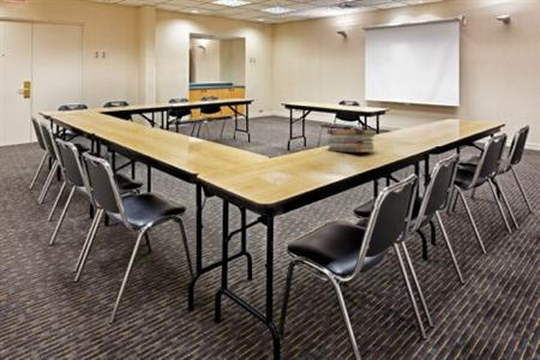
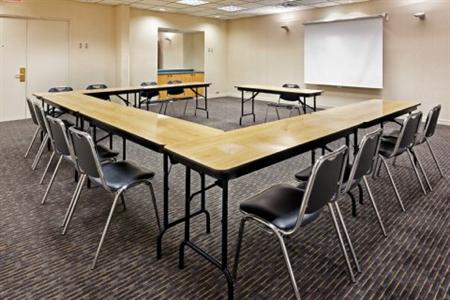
- book stack [326,128,378,154]
